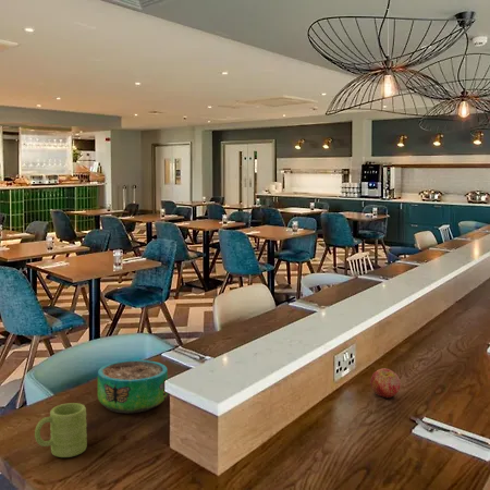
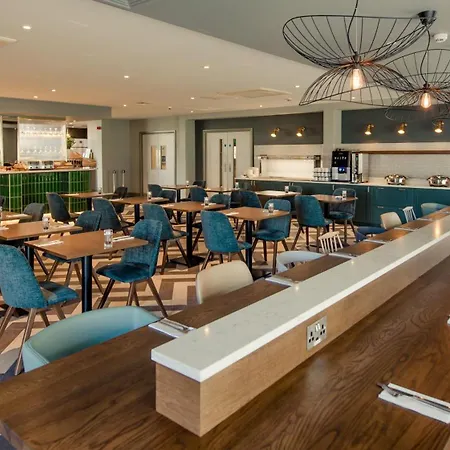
- decorative bowl [97,359,169,414]
- mug [34,402,88,458]
- apple [369,367,402,399]
